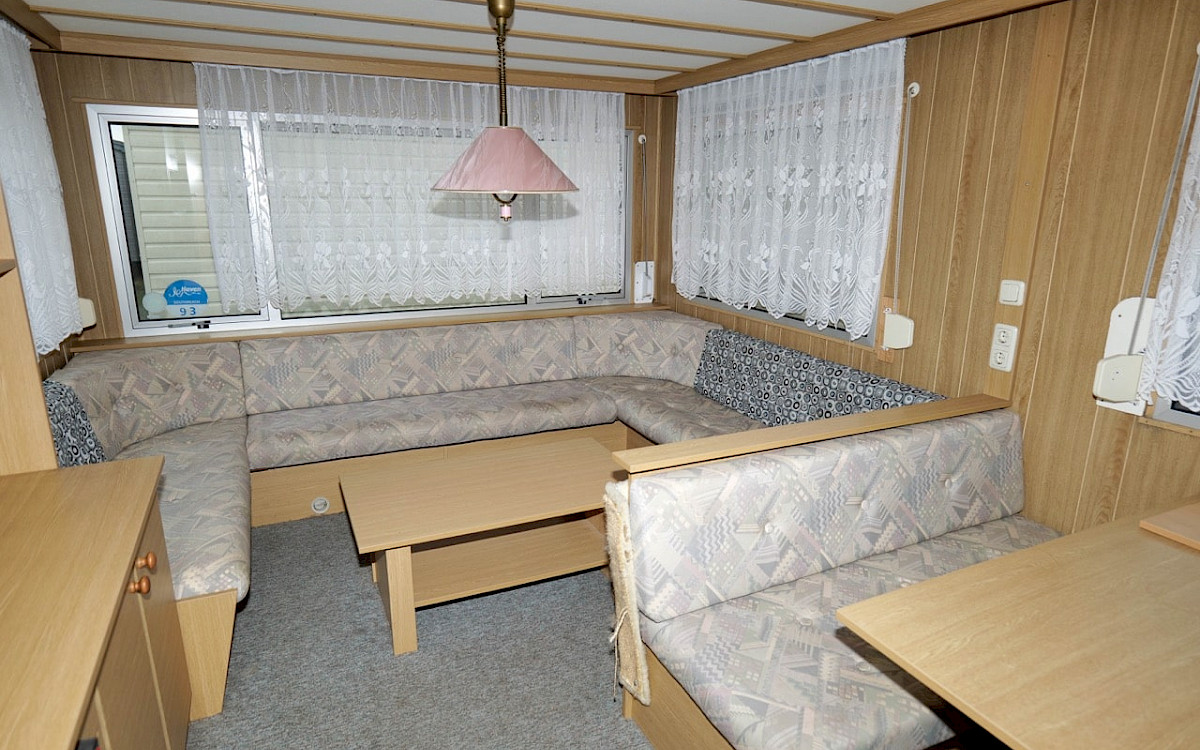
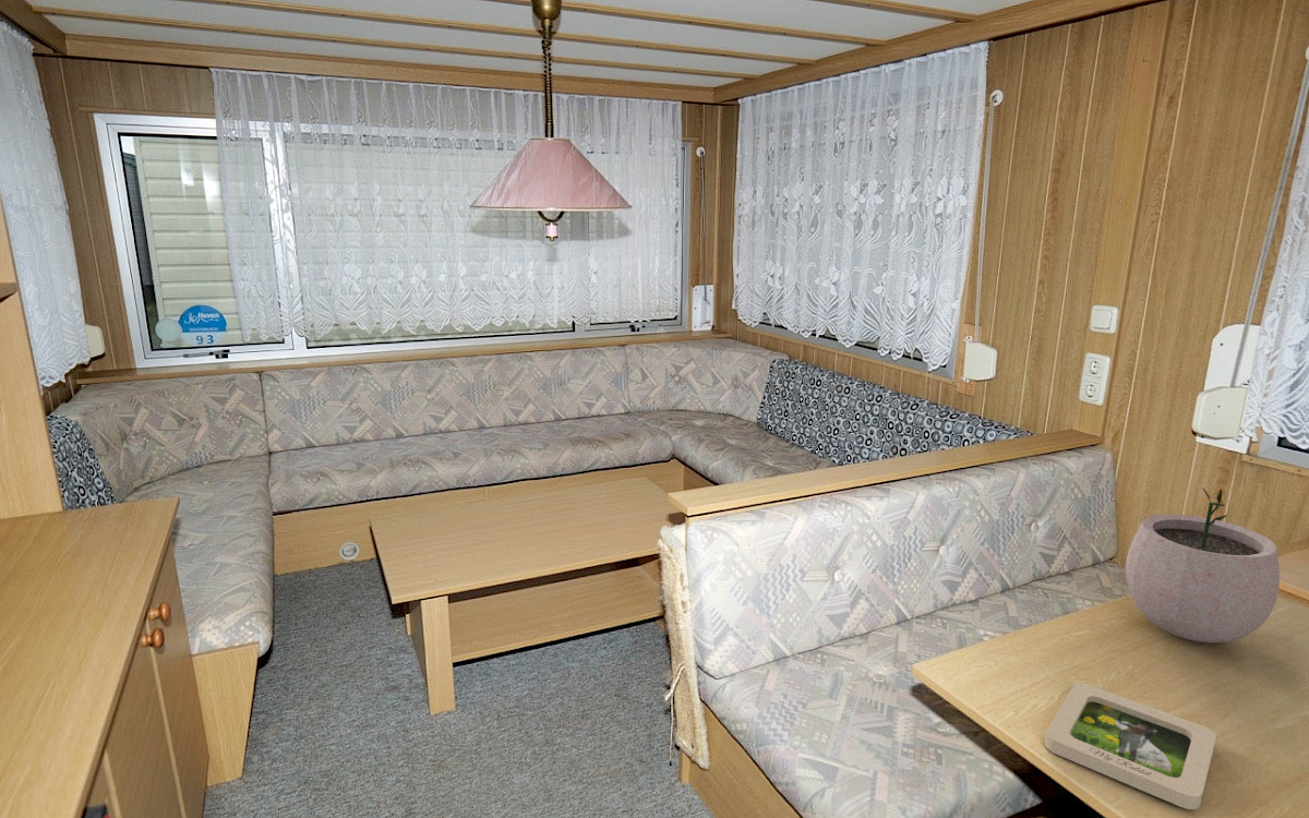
+ picture frame [1044,683,1217,810]
+ plant pot [1125,488,1281,643]
